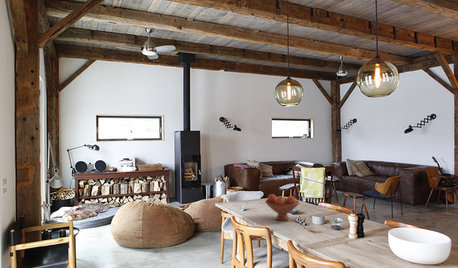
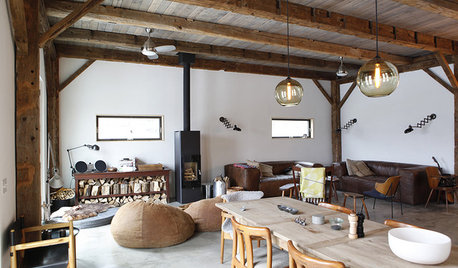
- fruit bowl [264,193,301,222]
